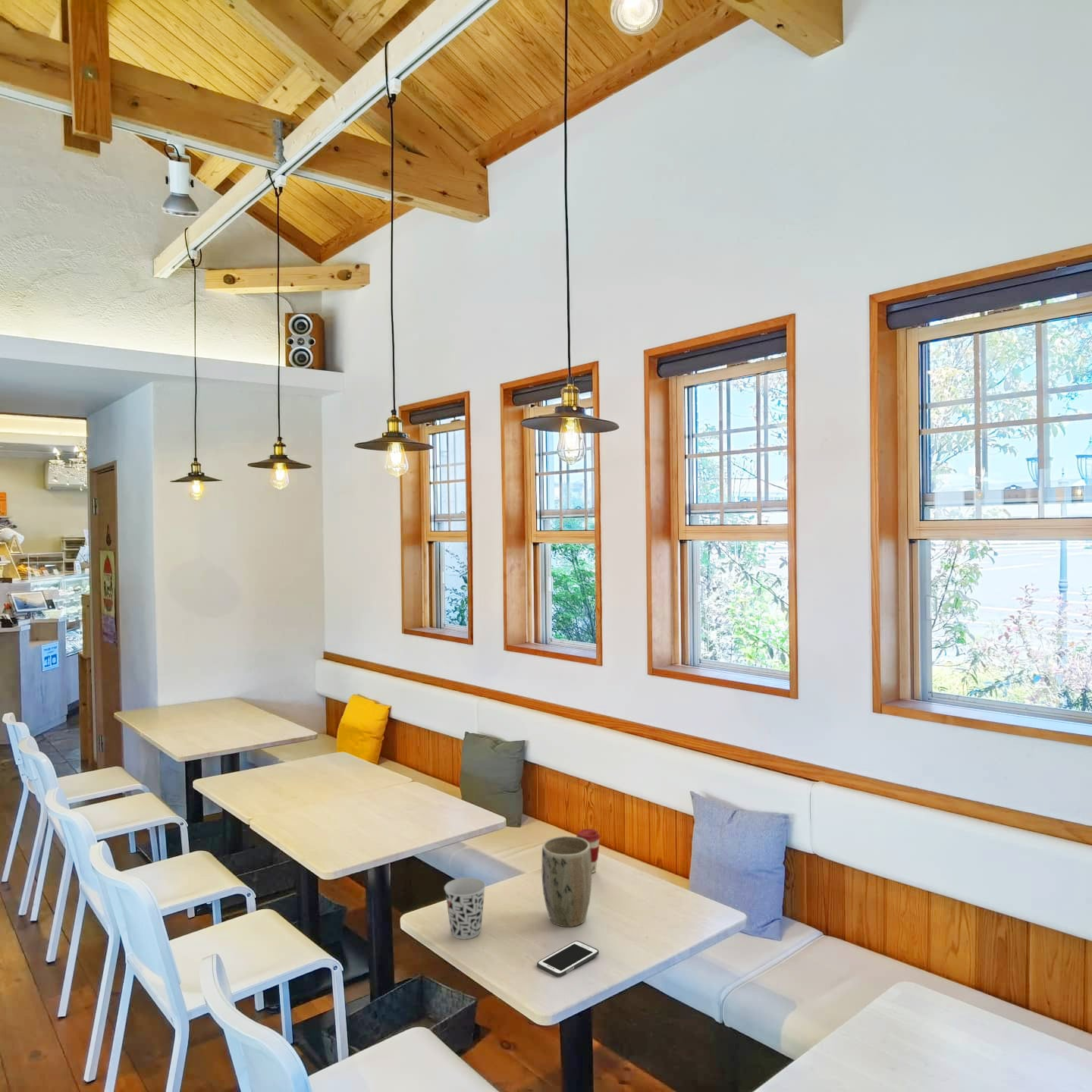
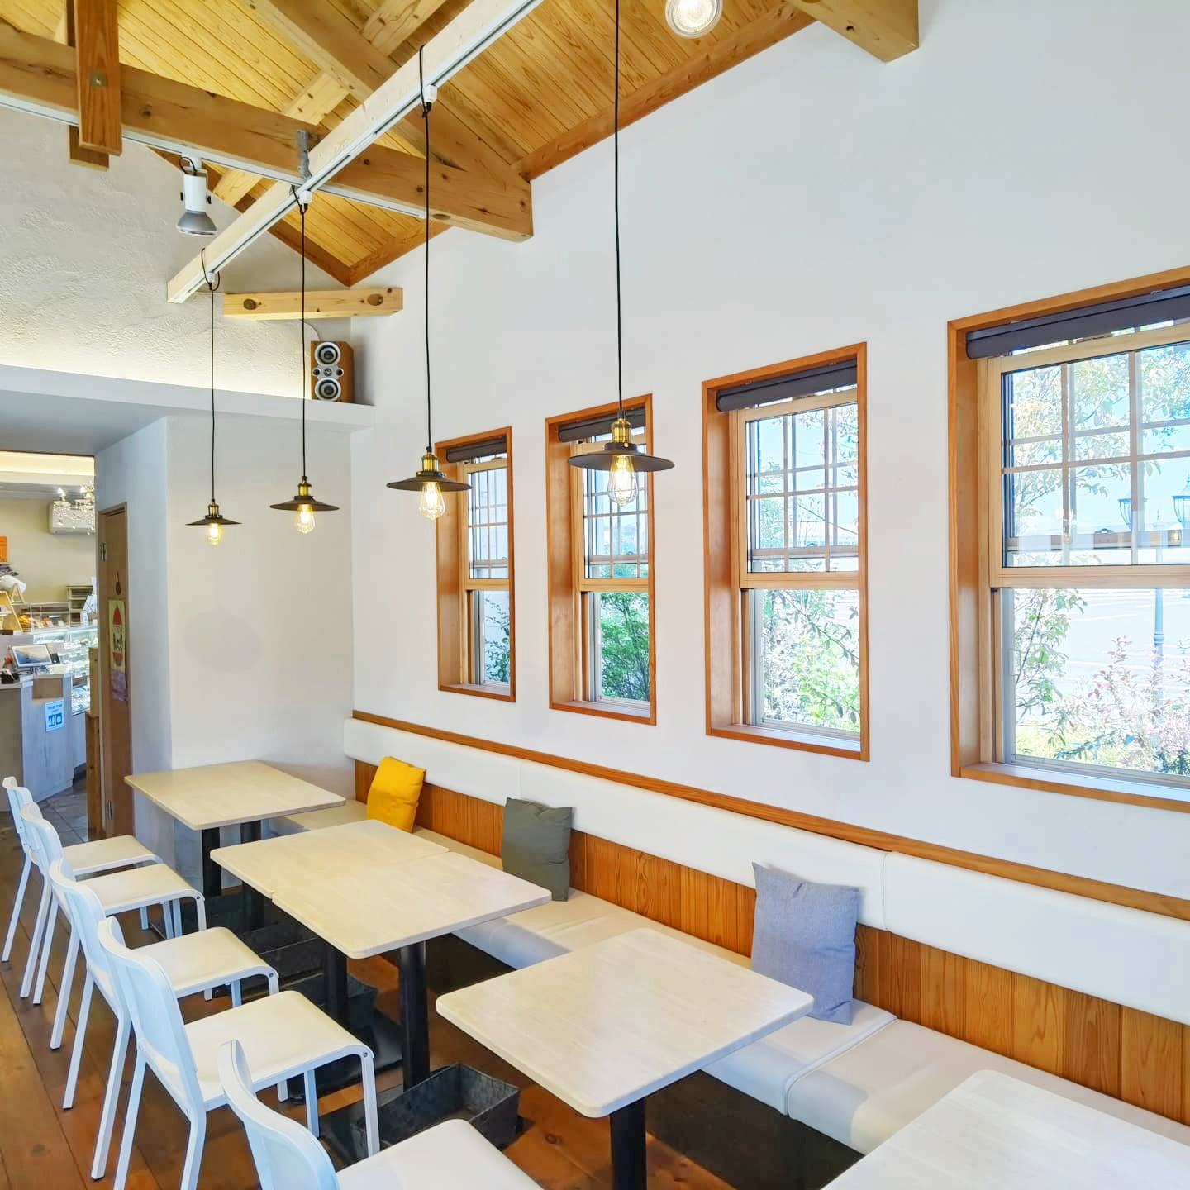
- plant pot [541,836,592,927]
- coffee cup [576,828,601,874]
- cell phone [536,940,600,977]
- cup [444,877,487,940]
